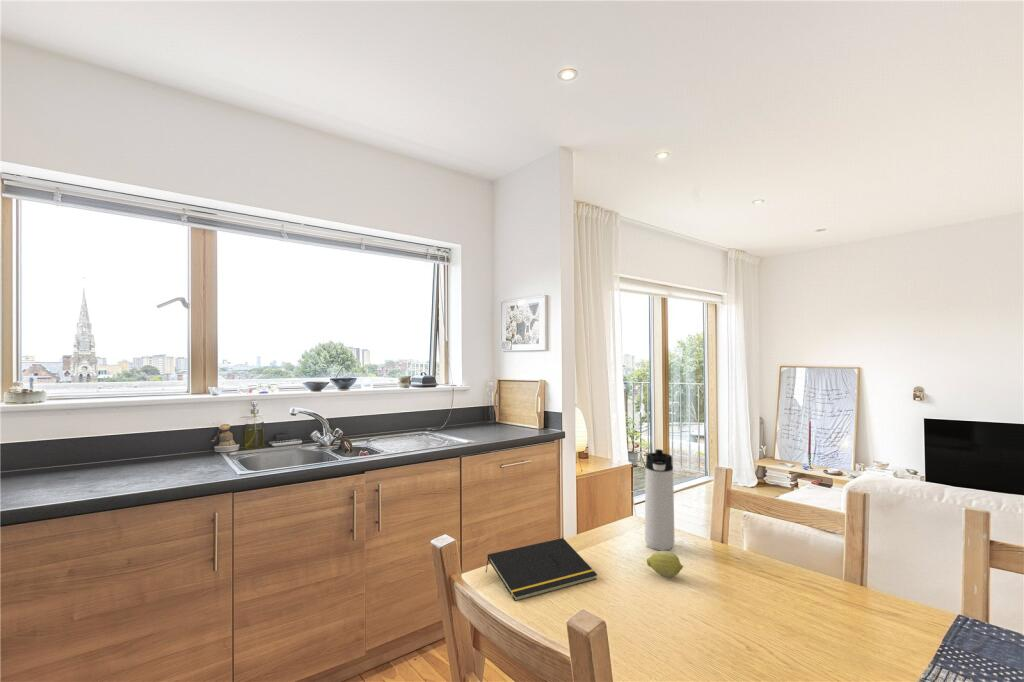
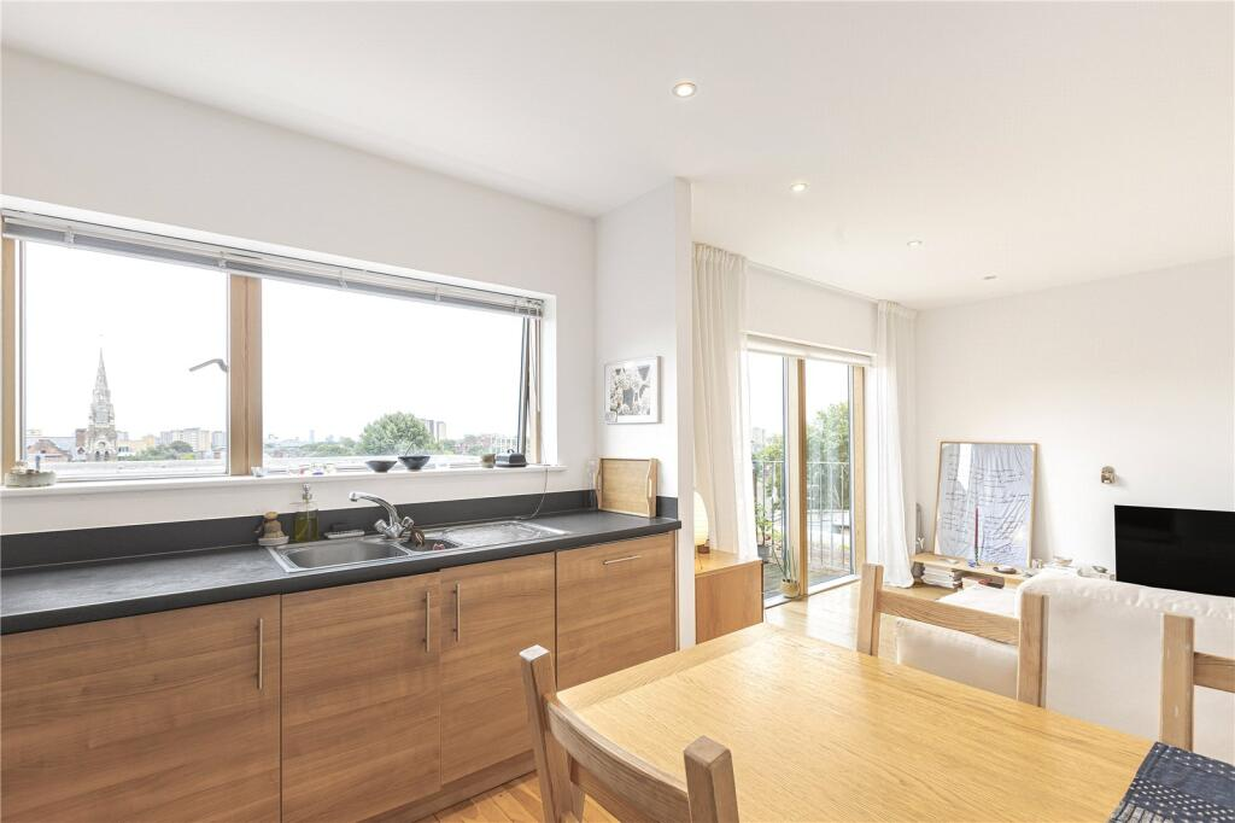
- fruit [646,550,684,578]
- notepad [485,537,598,602]
- thermos bottle [644,448,675,551]
